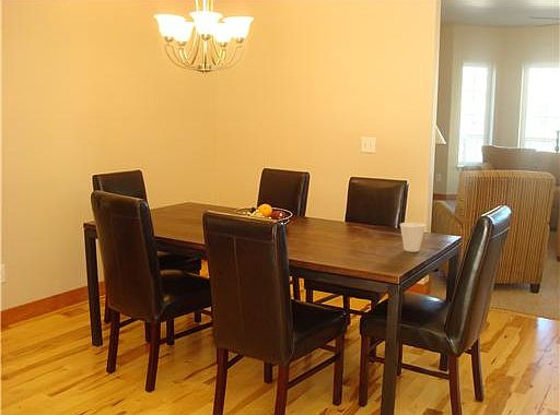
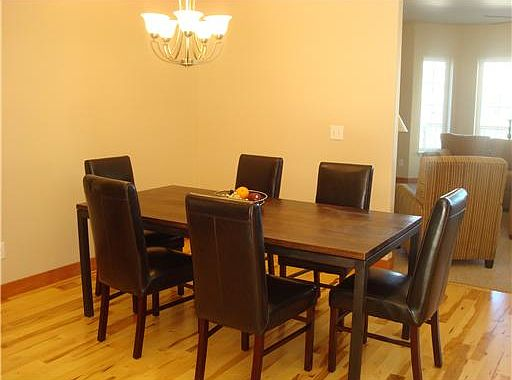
- cup [399,222,427,253]
